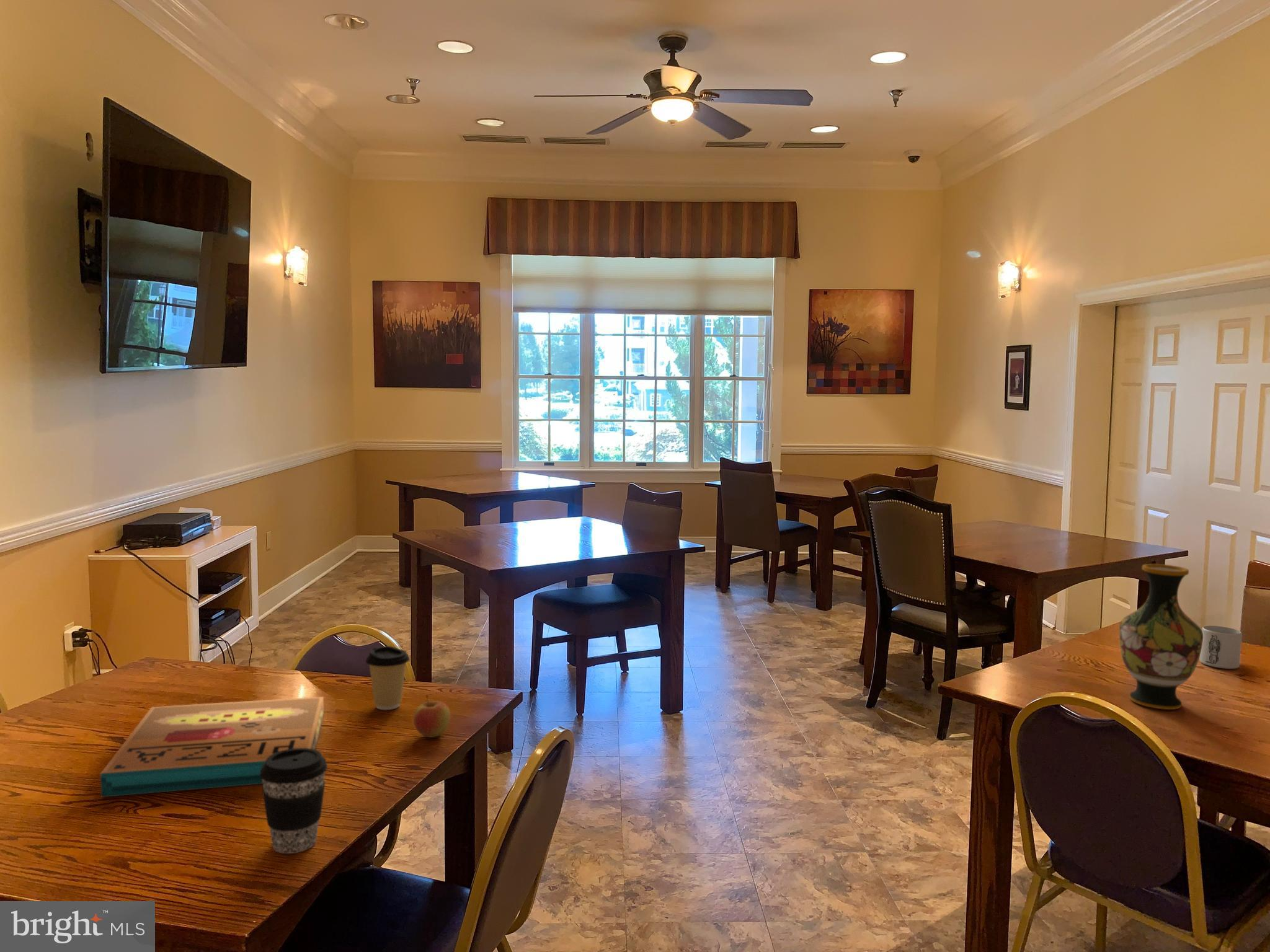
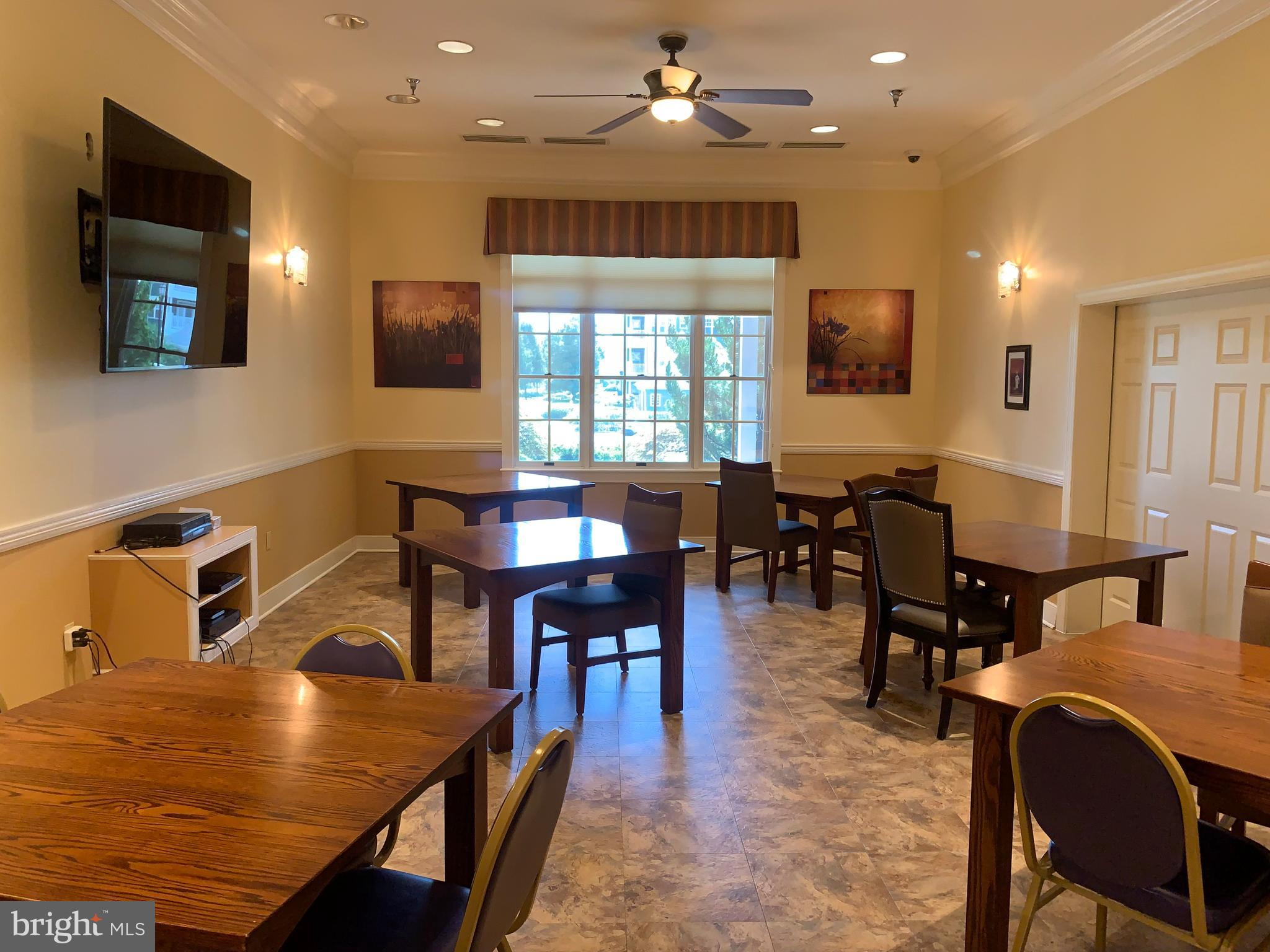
- pizza box [100,696,324,798]
- coffee cup [260,748,328,854]
- apple [413,694,451,738]
- mug [1199,625,1243,669]
- coffee cup [365,645,411,710]
- vase [1119,563,1203,710]
